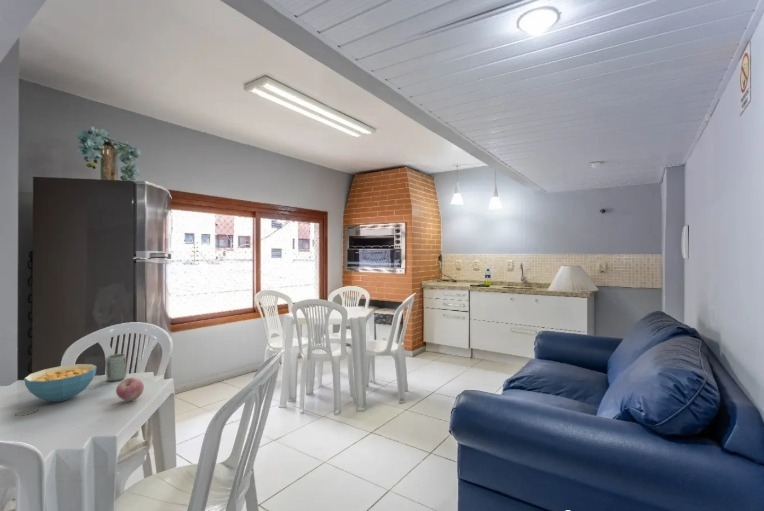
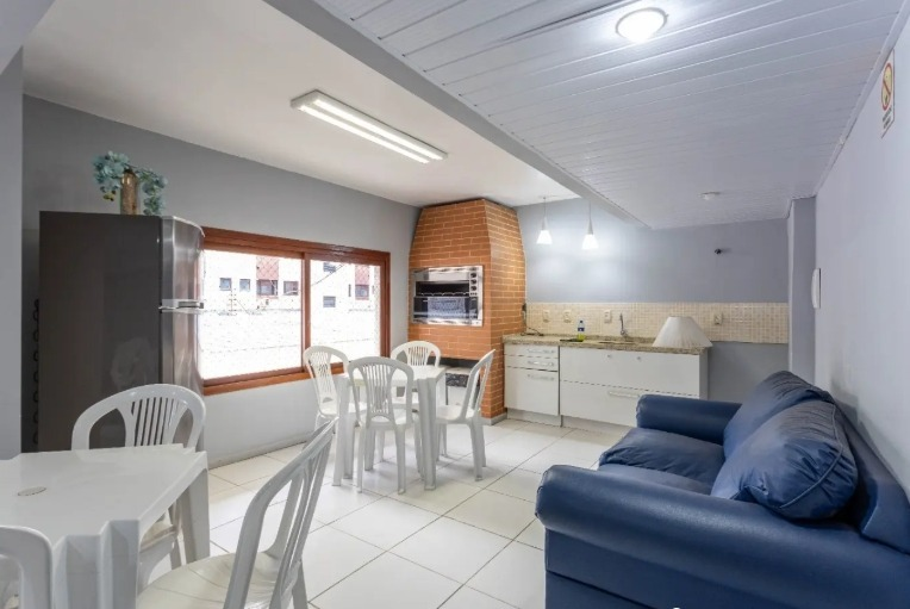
- apple [115,377,145,402]
- cereal bowl [23,363,98,403]
- cup [105,353,127,382]
